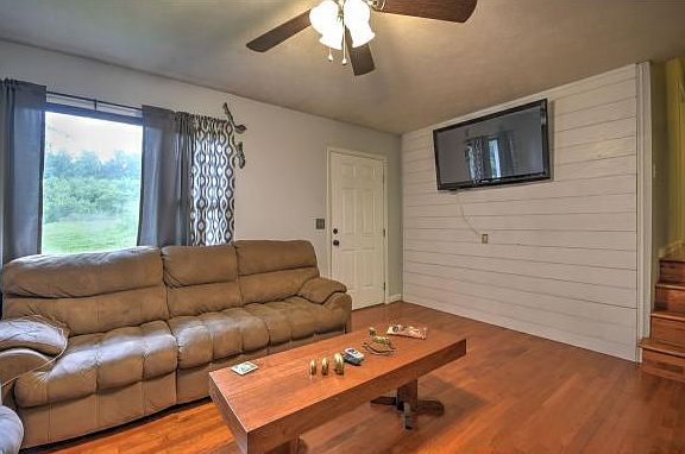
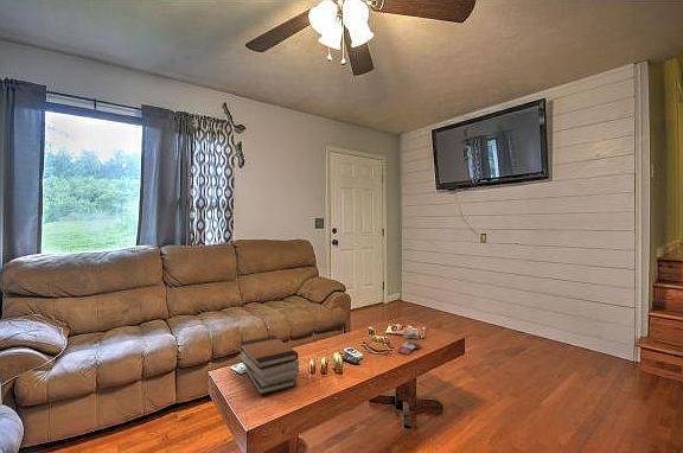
+ book stack [238,334,300,396]
+ magazine [396,328,422,355]
